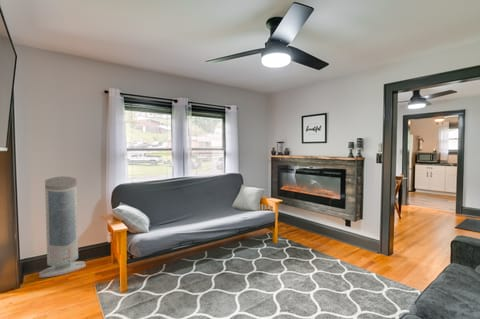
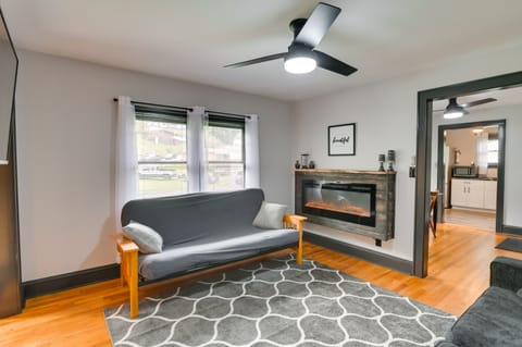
- air purifier [38,175,87,279]
